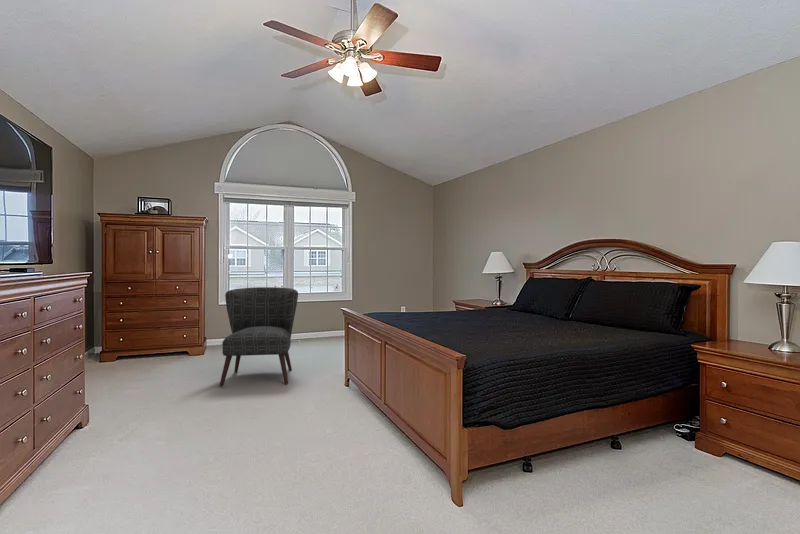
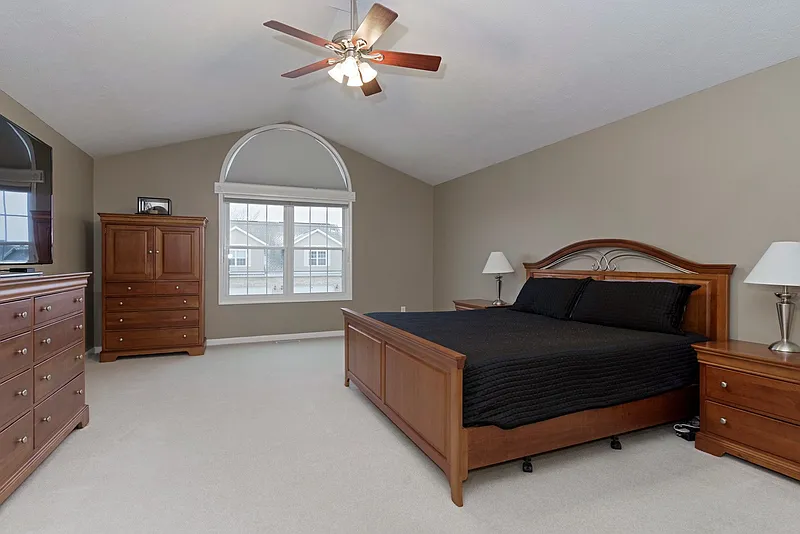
- chair [219,286,299,388]
